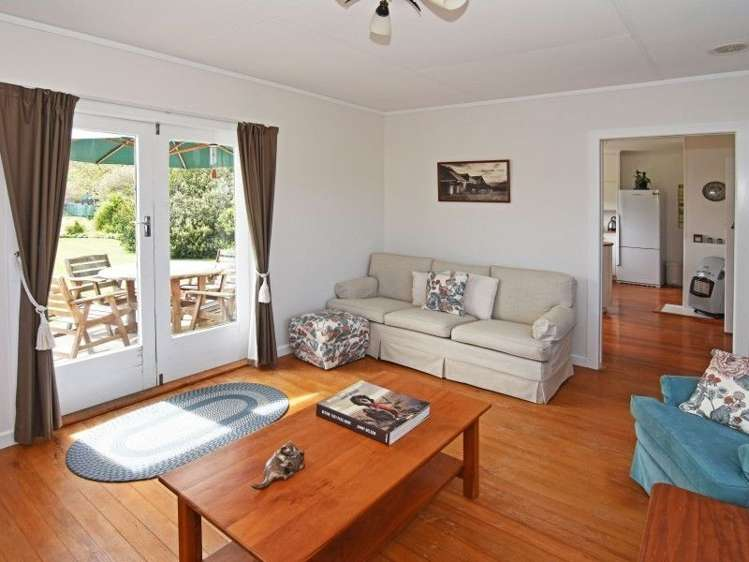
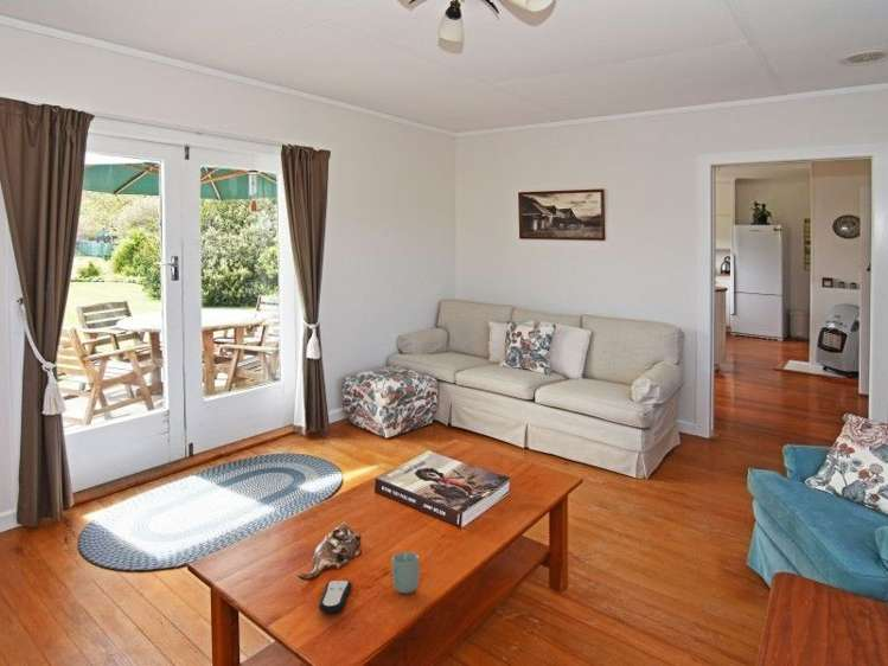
+ remote control [318,579,352,614]
+ cup [391,551,421,595]
